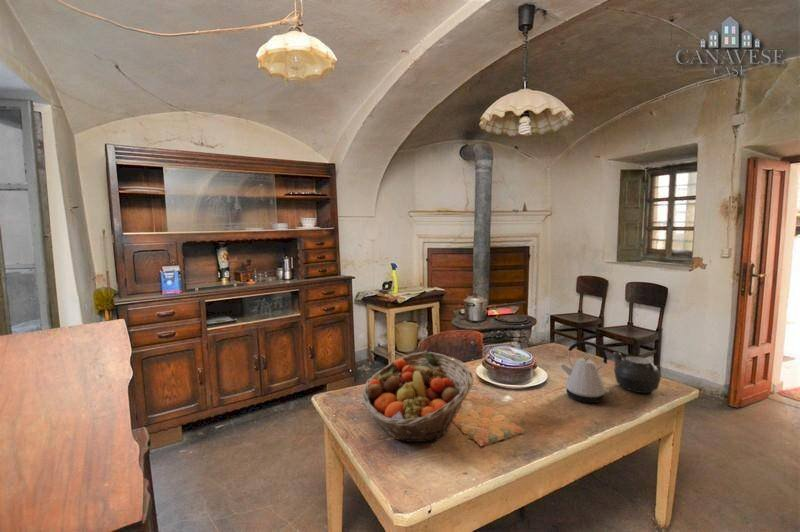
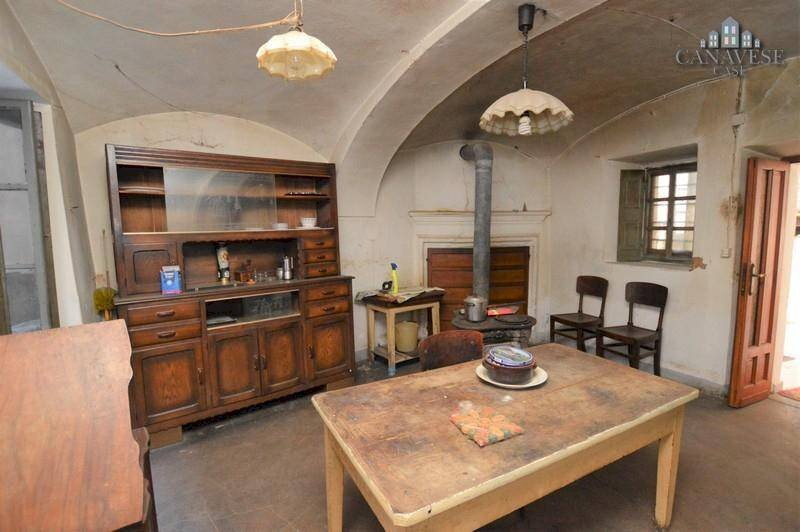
- kettle [559,340,610,404]
- fruit basket [361,351,475,443]
- teapot [613,351,663,394]
